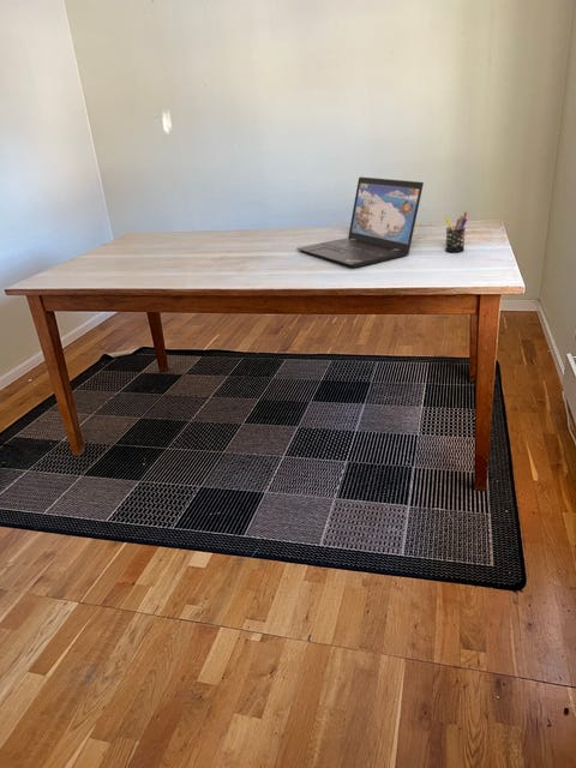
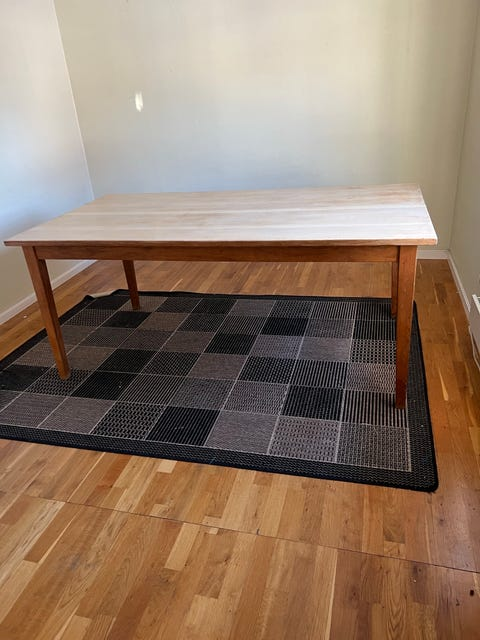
- laptop [295,176,425,268]
- pen holder [443,211,468,253]
